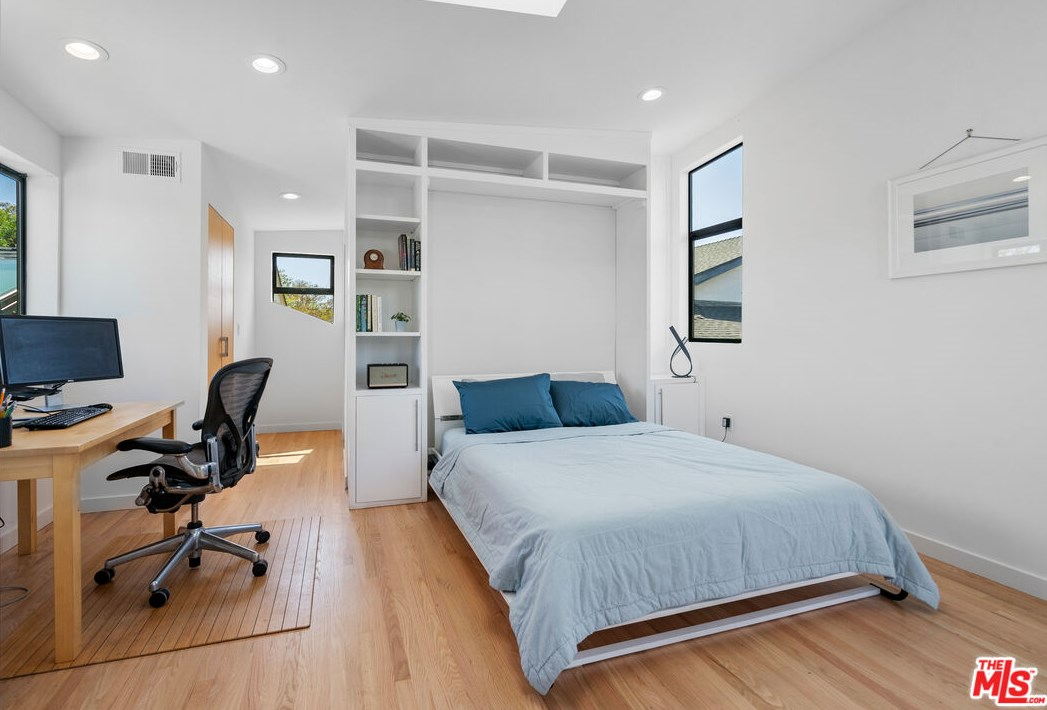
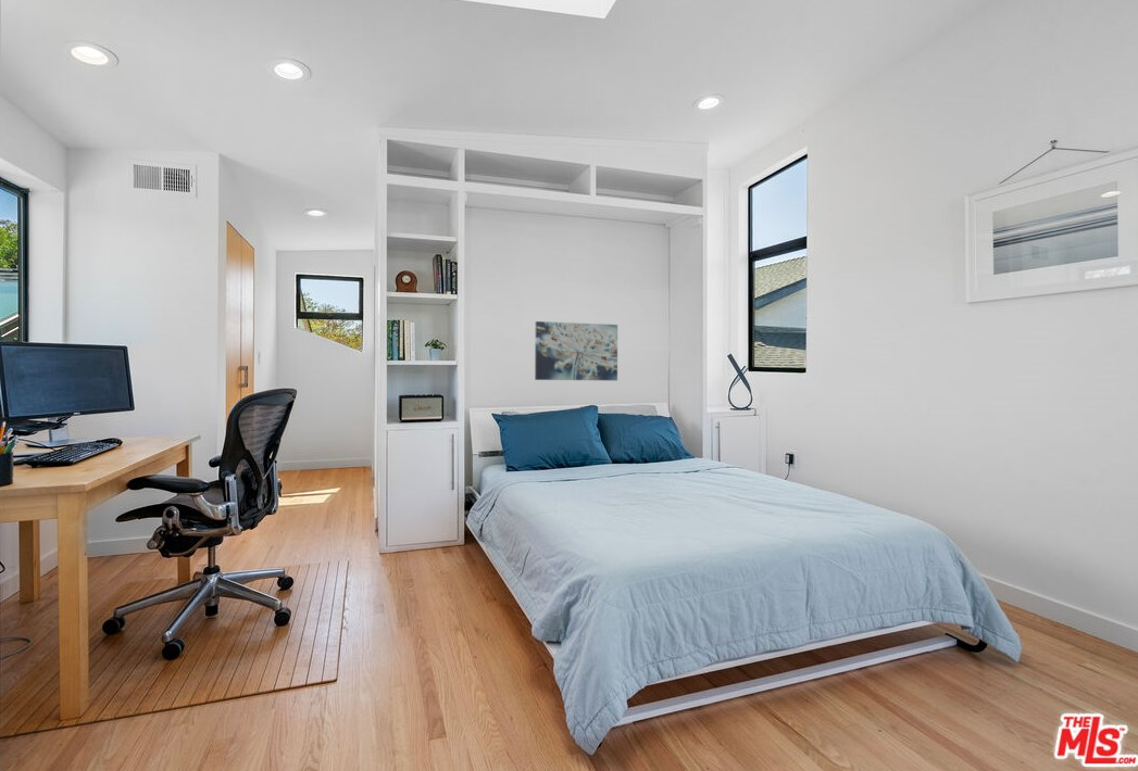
+ wall art [534,320,618,381]
